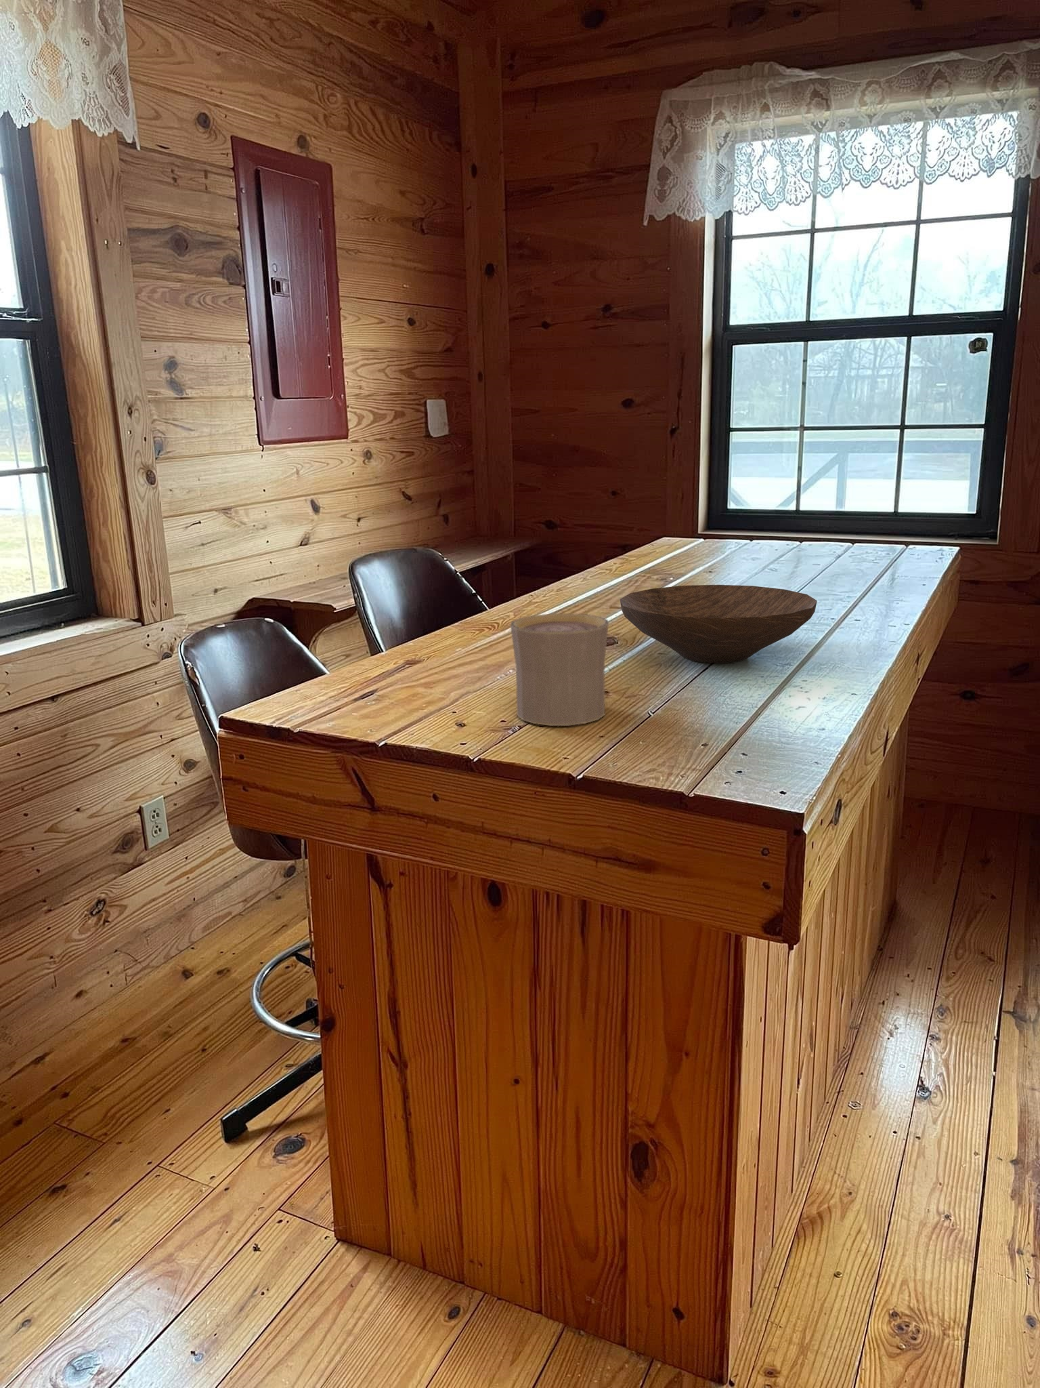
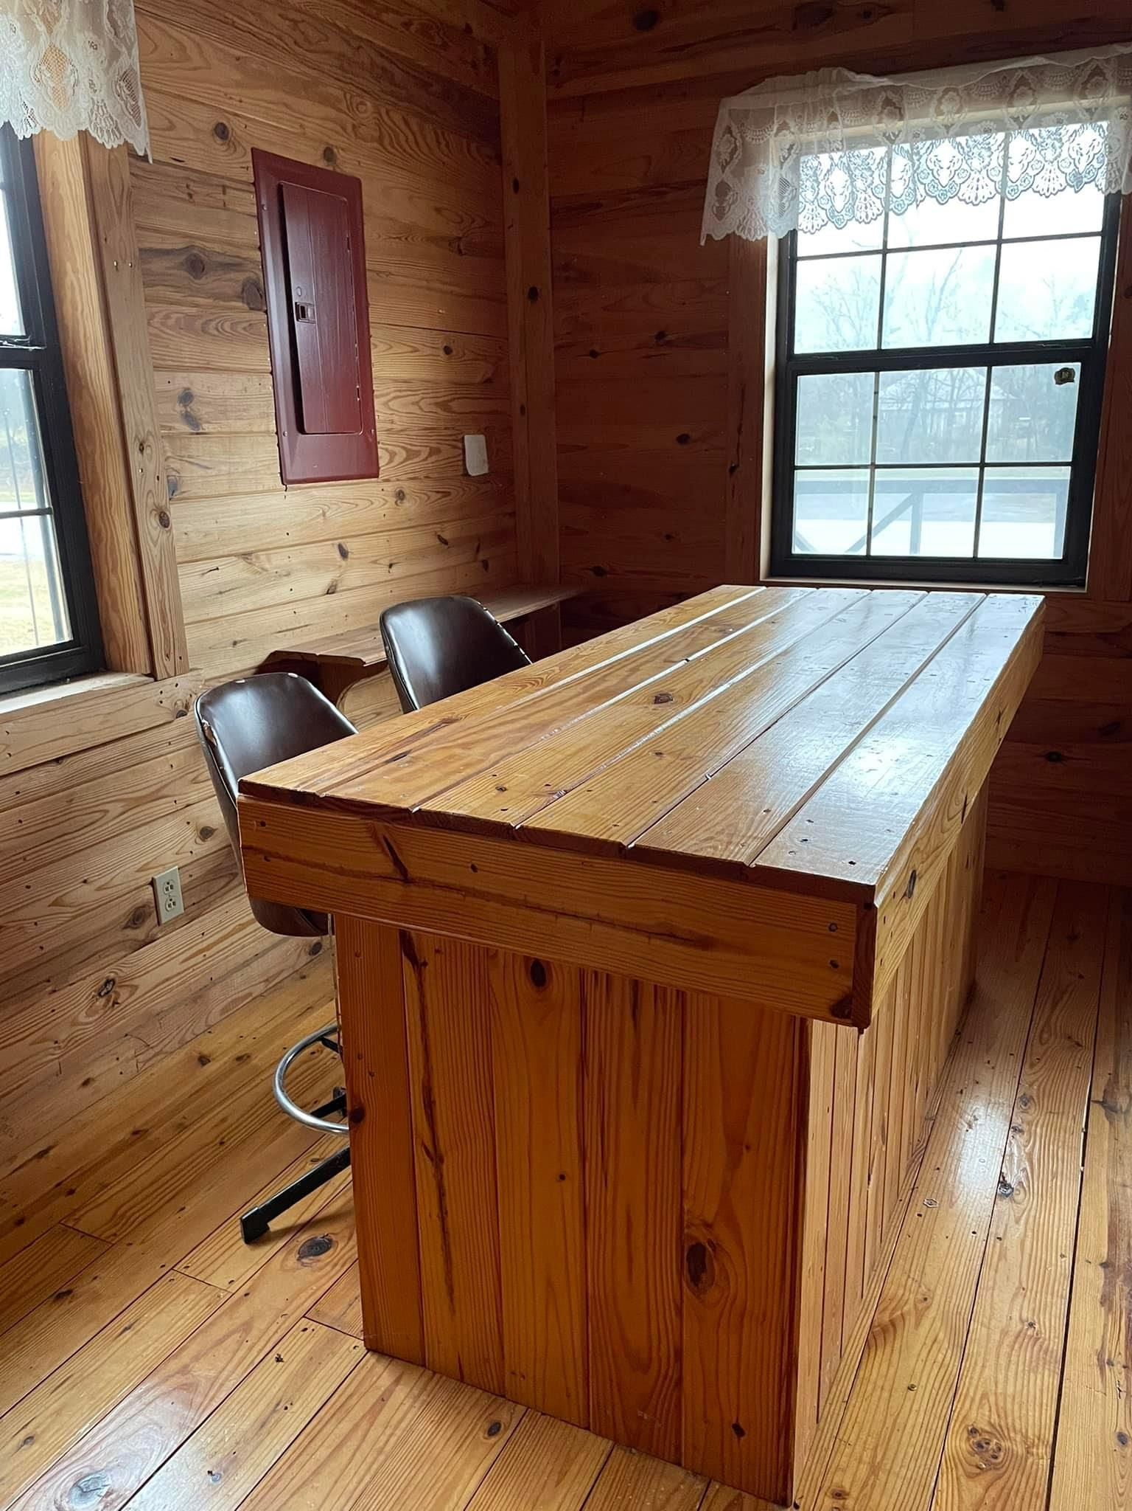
- wooden bowl [619,585,818,663]
- cup [510,613,610,727]
